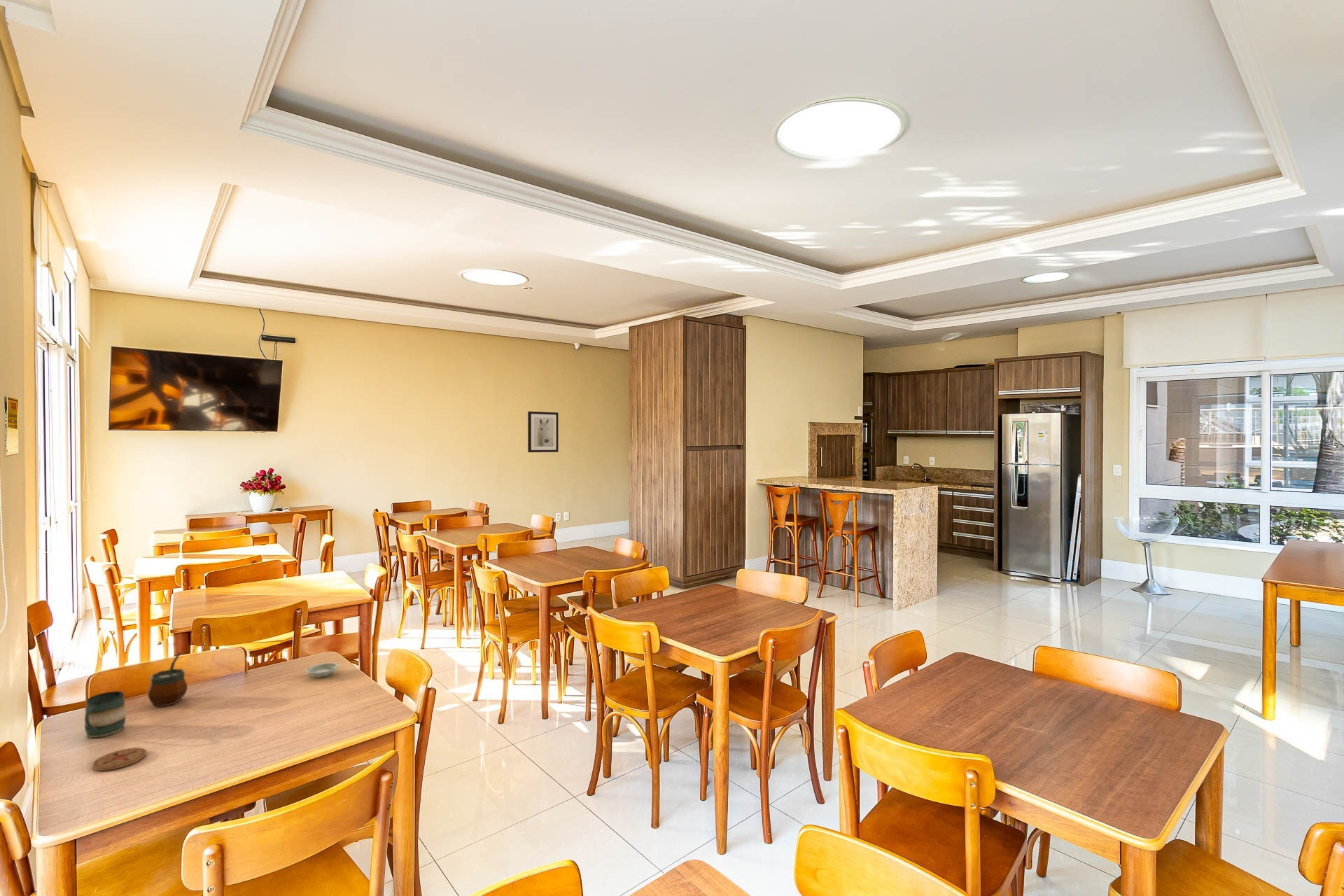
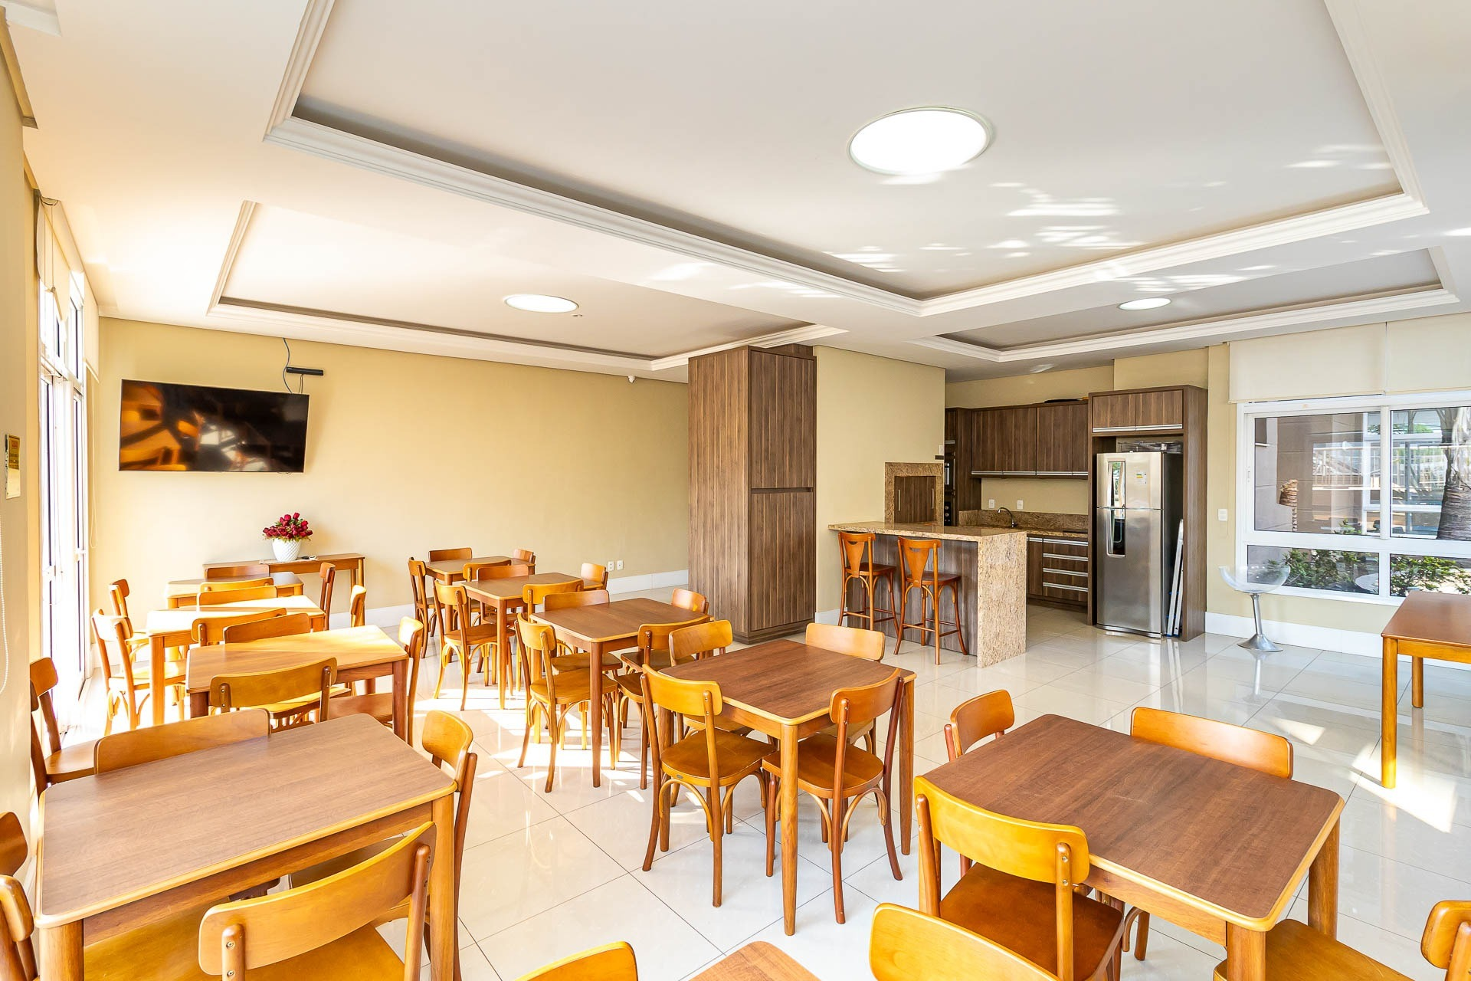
- mug [83,690,127,738]
- saucer [305,662,339,678]
- gourd [147,652,188,707]
- coaster [92,747,148,771]
- wall art [527,411,559,453]
